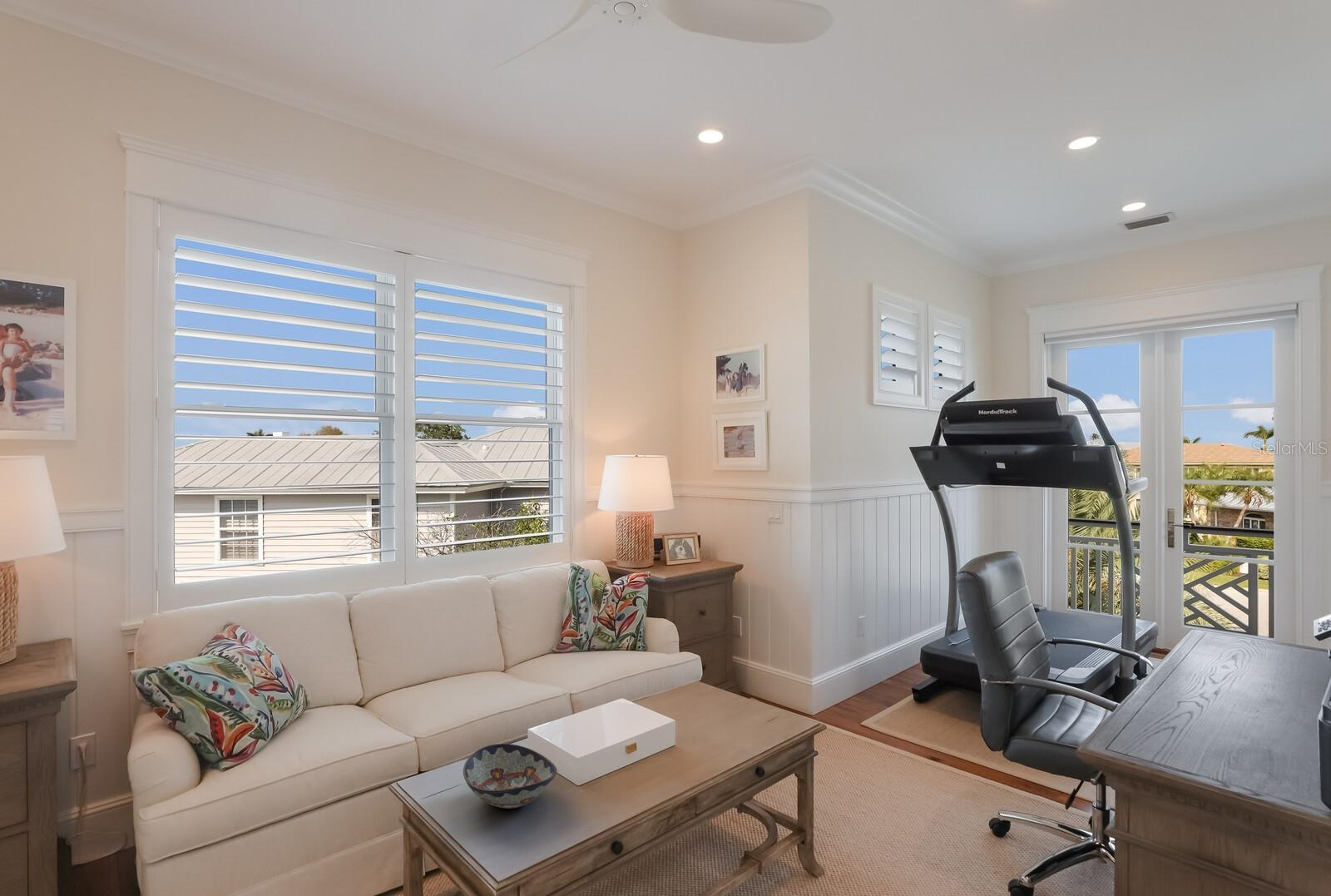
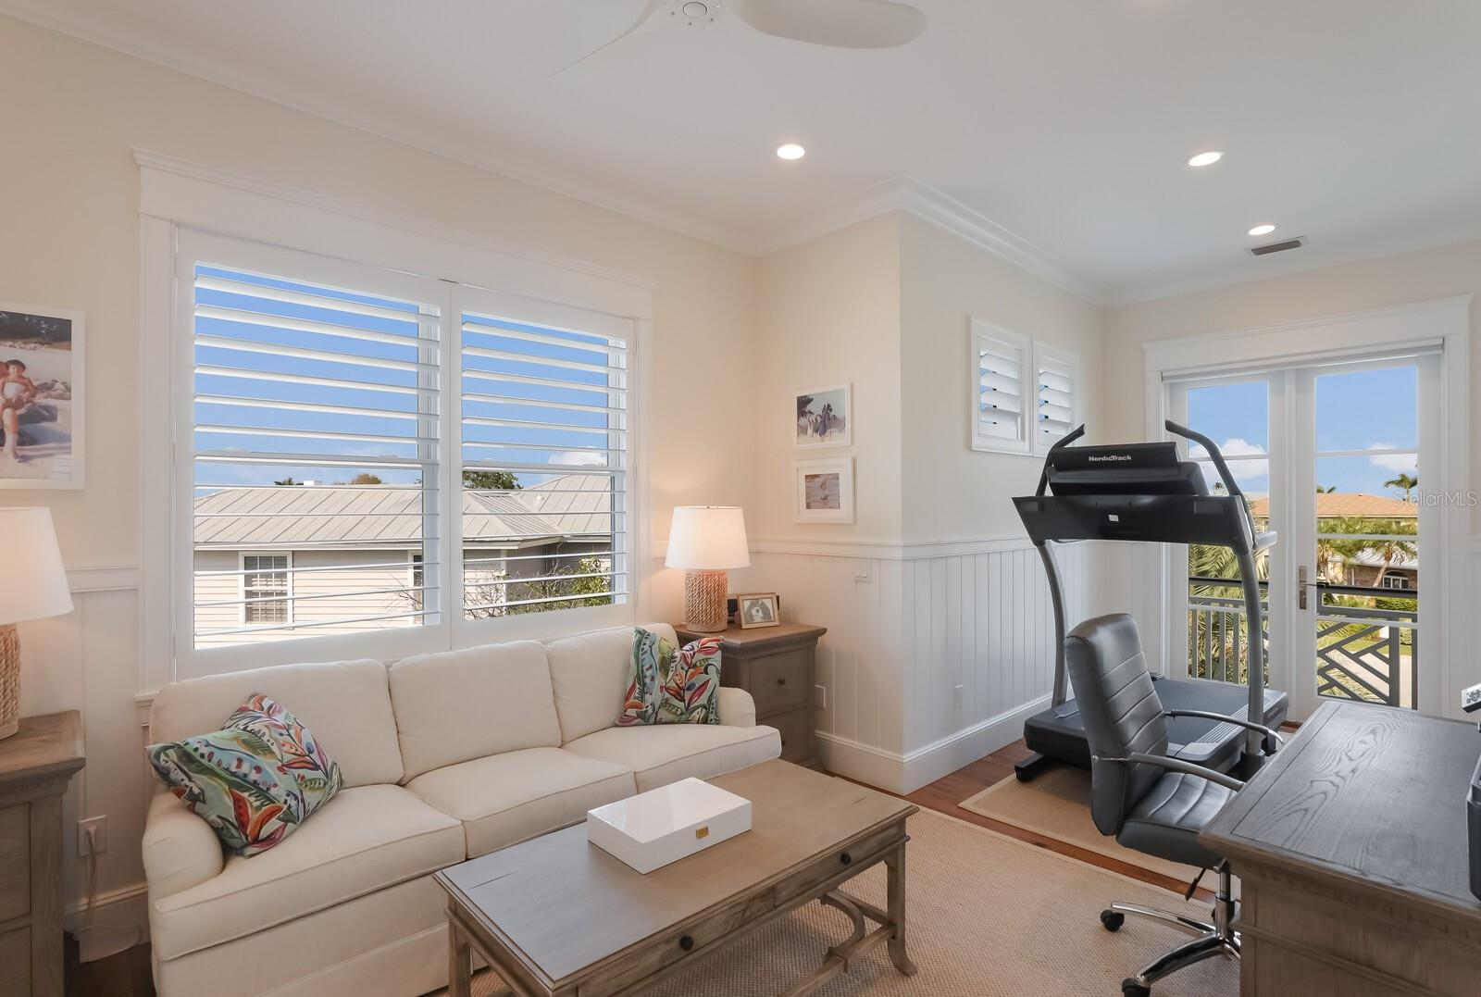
- decorative bowl [463,743,558,809]
